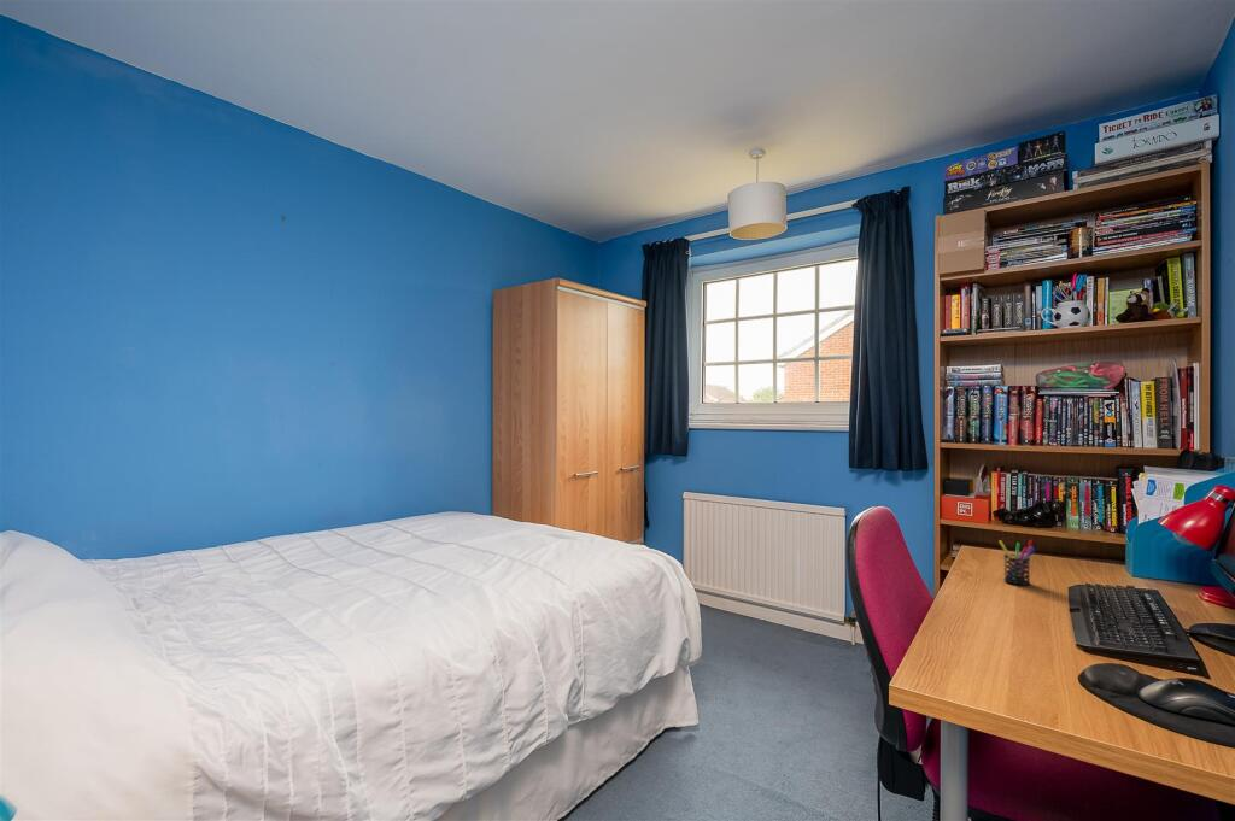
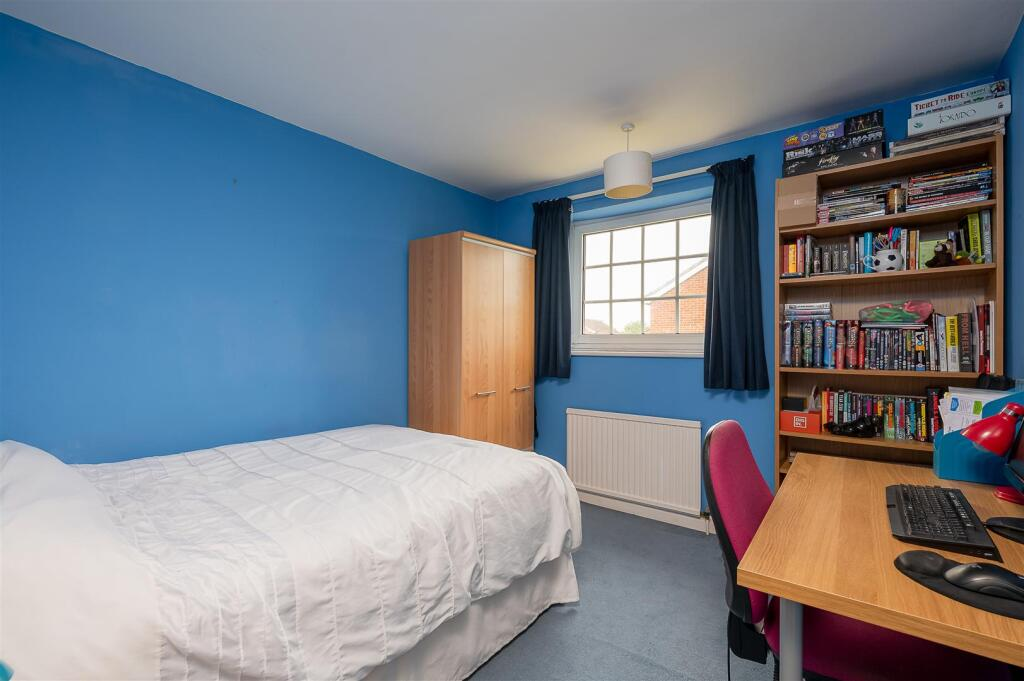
- pen holder [997,539,1036,587]
